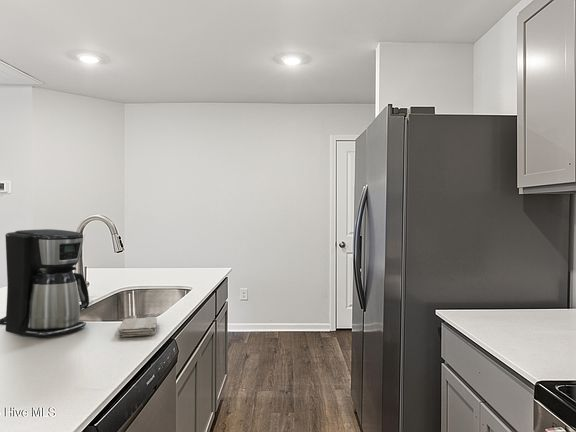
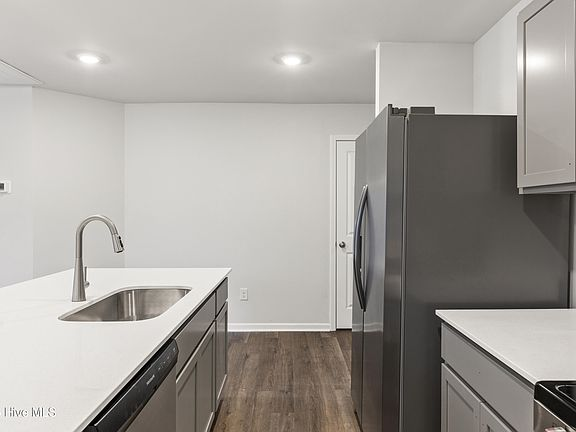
- washcloth [117,316,158,338]
- coffee maker [0,228,90,338]
